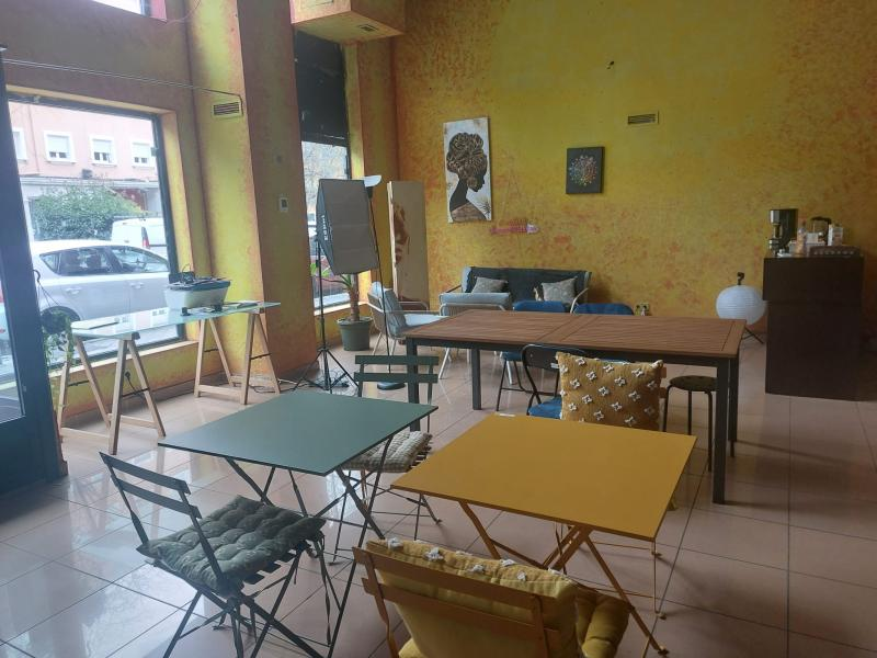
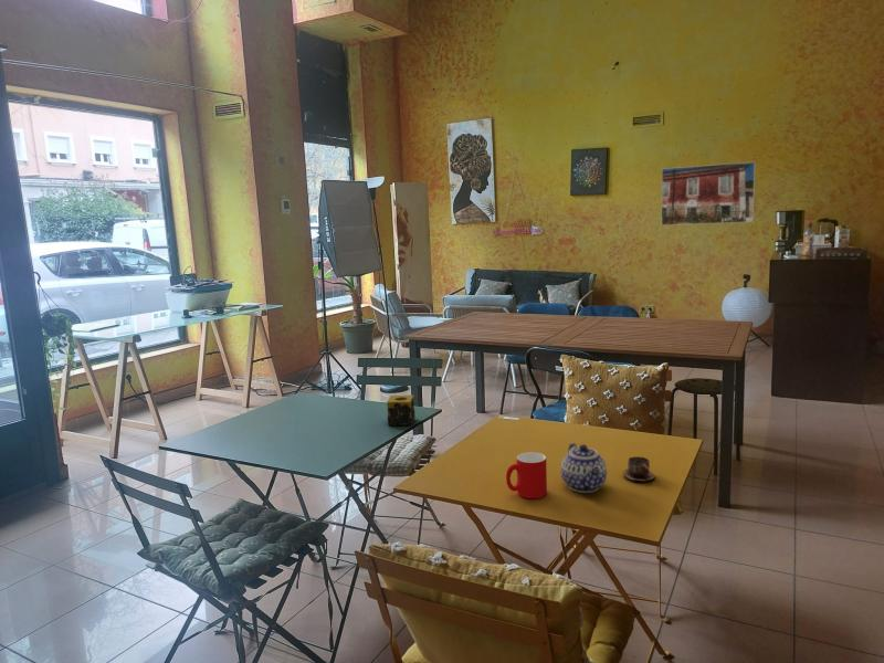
+ candle [386,394,417,427]
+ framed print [661,161,756,227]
+ teapot [560,442,608,494]
+ cup [505,451,548,499]
+ cup [622,455,656,483]
